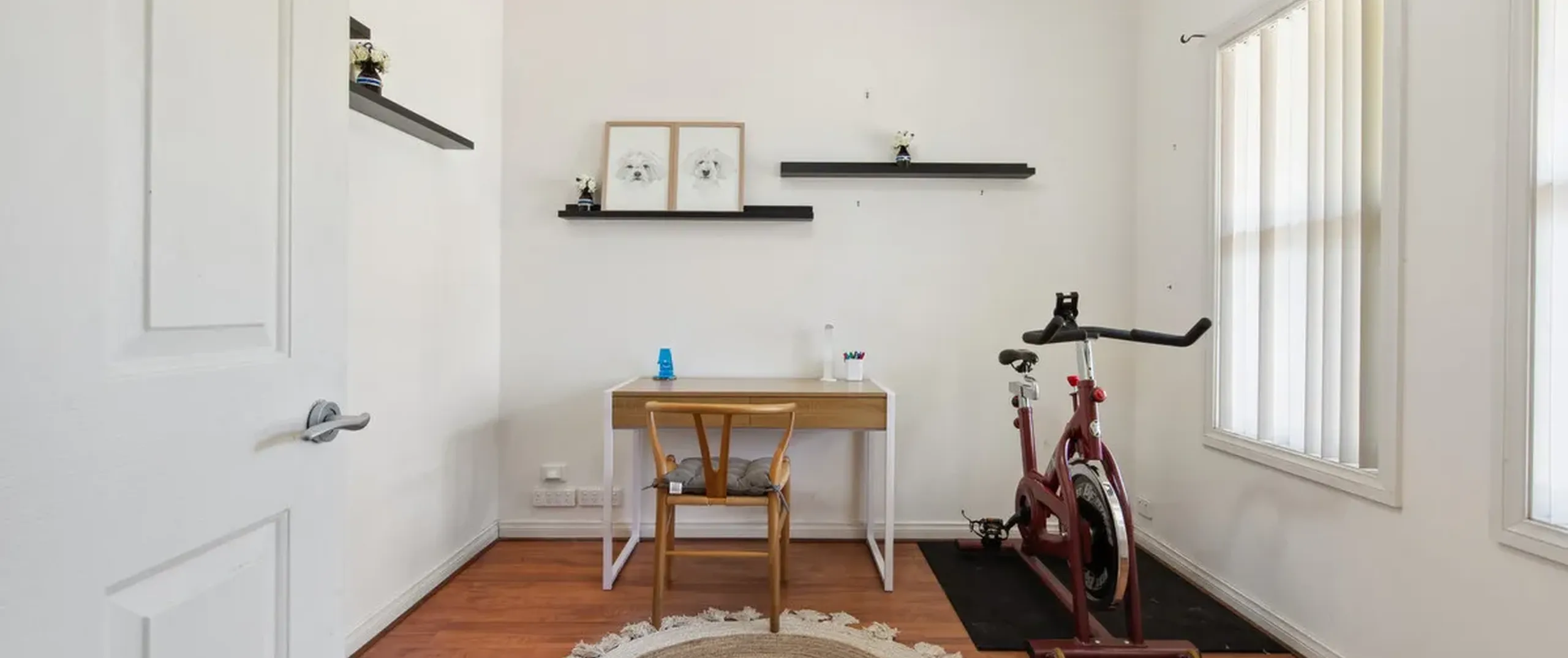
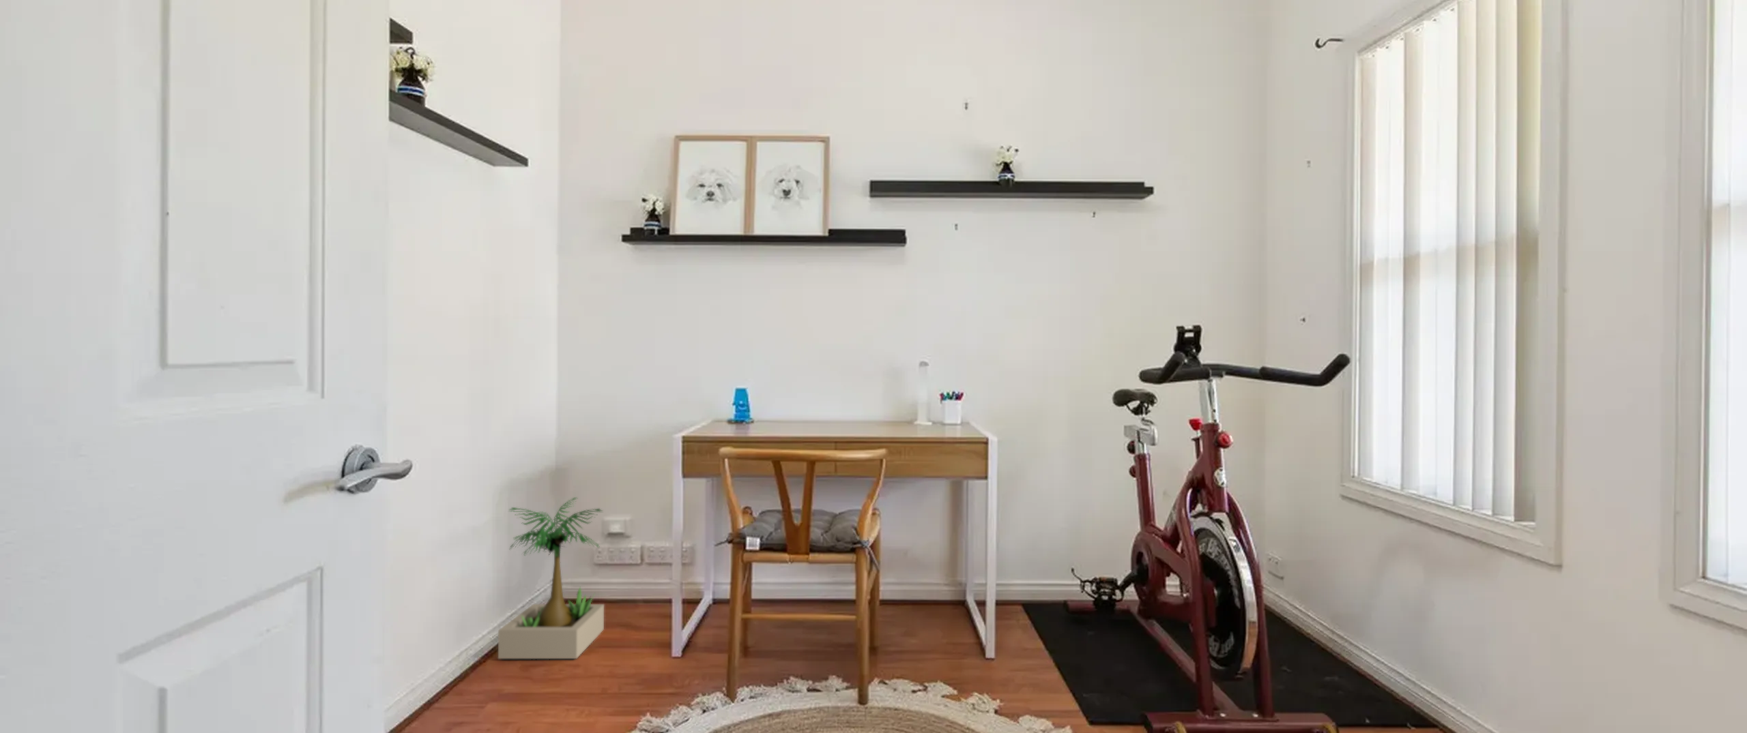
+ potted plant [498,497,605,659]
